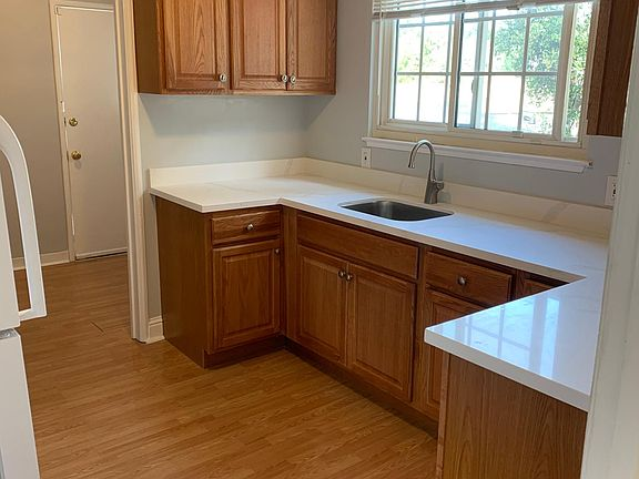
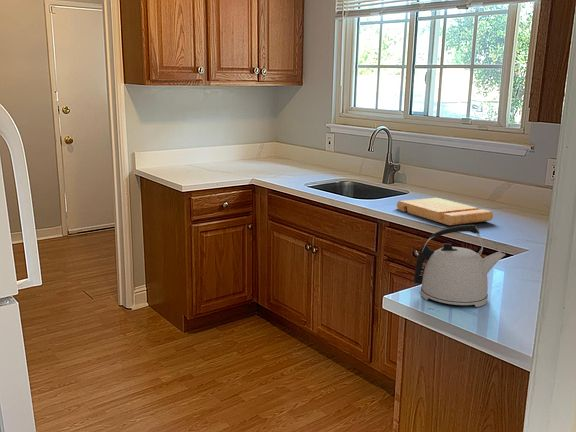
+ cutting board [396,197,494,226]
+ kettle [412,224,506,308]
